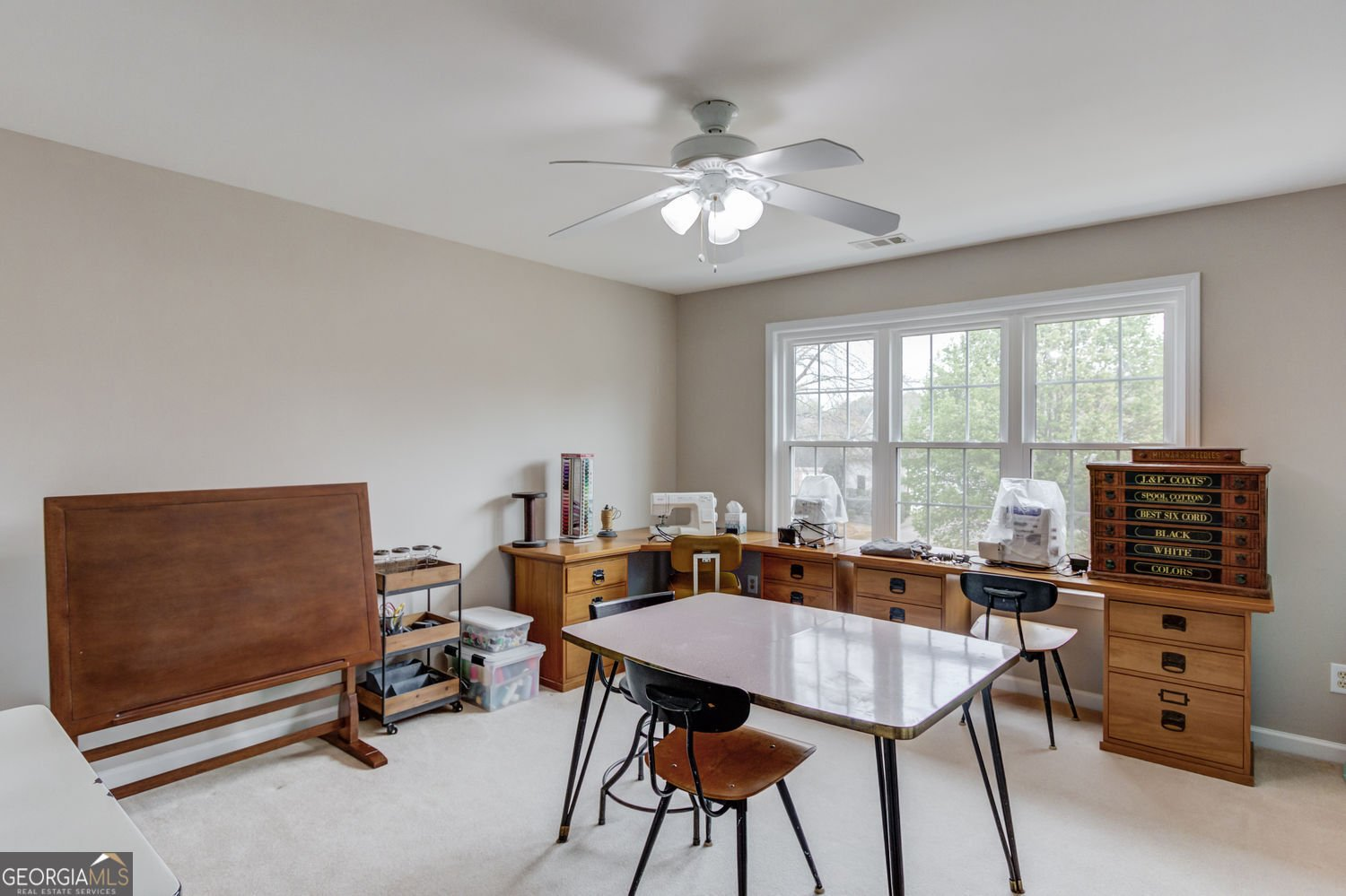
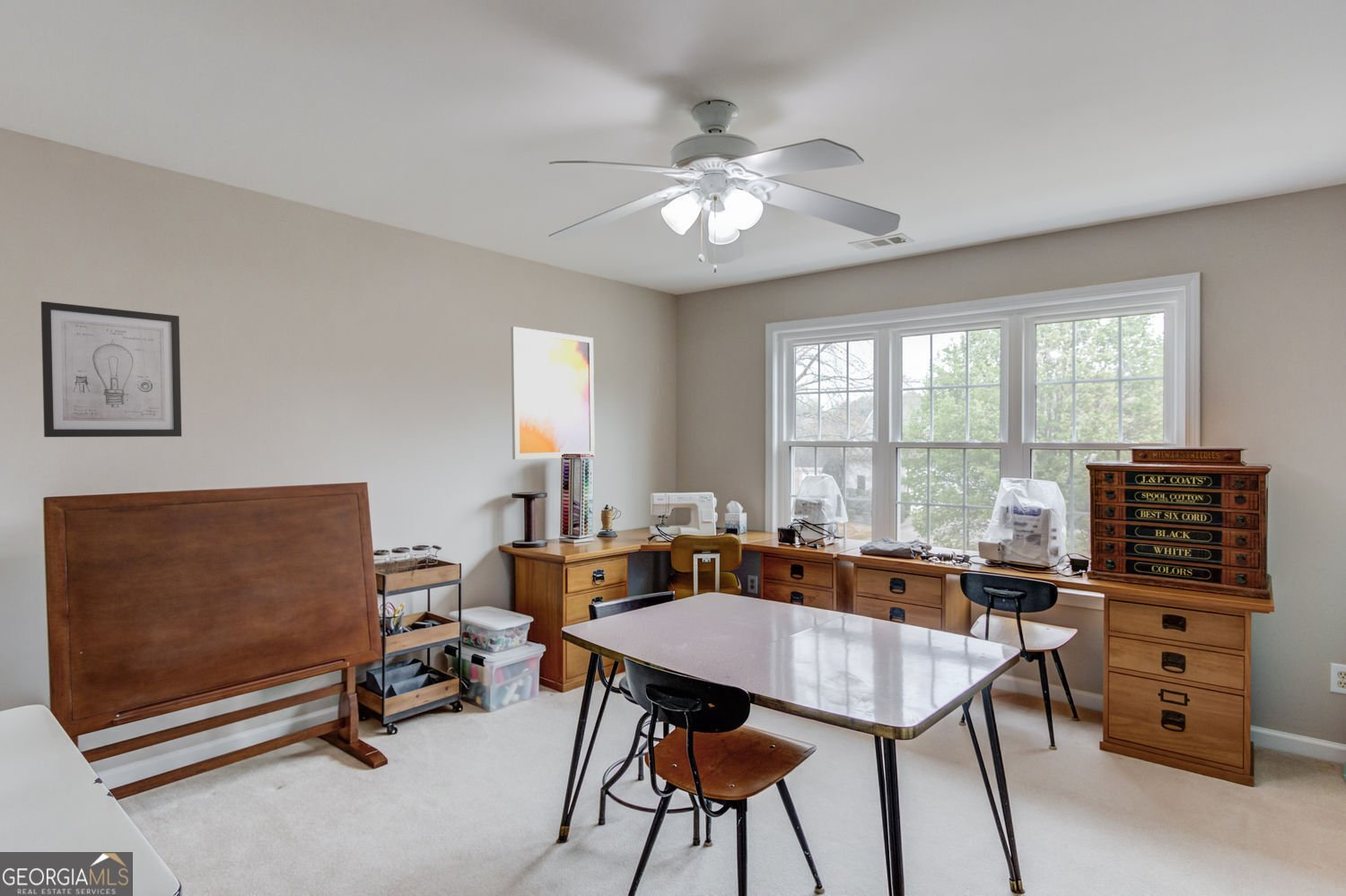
+ wall art [40,300,182,438]
+ wall art [510,326,596,460]
